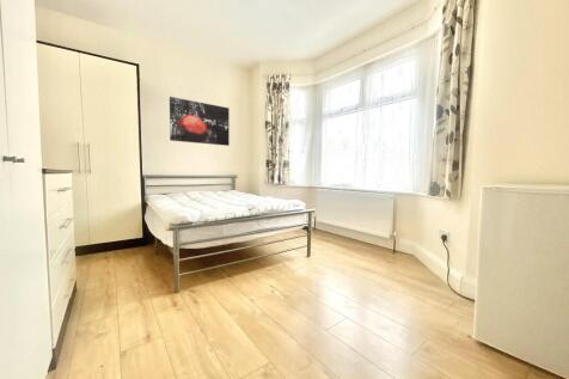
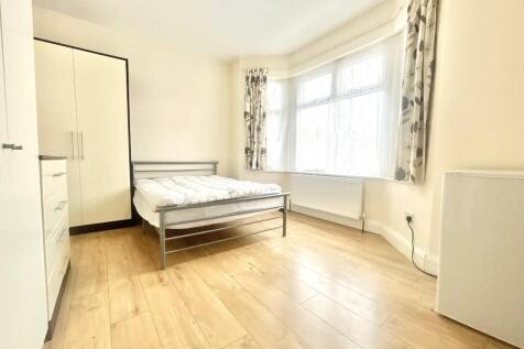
- wall art [169,96,231,147]
